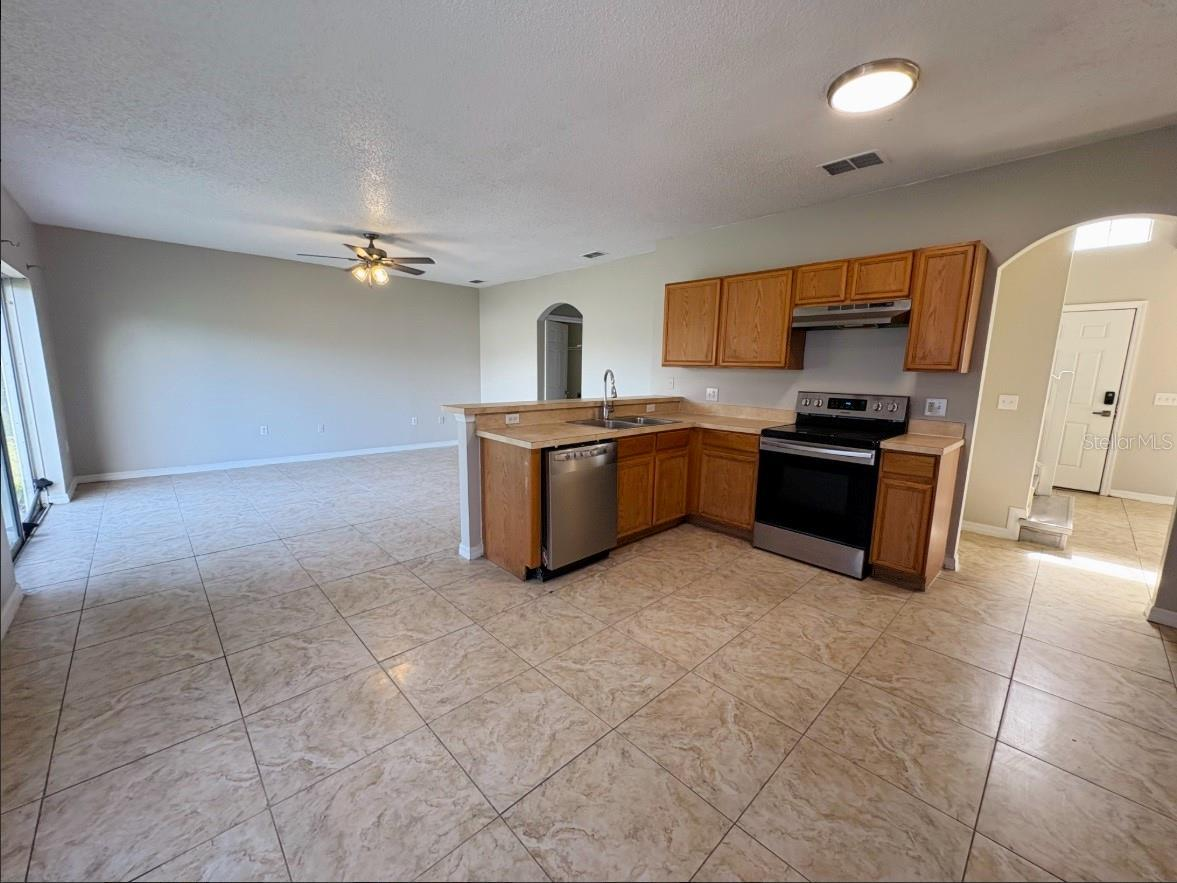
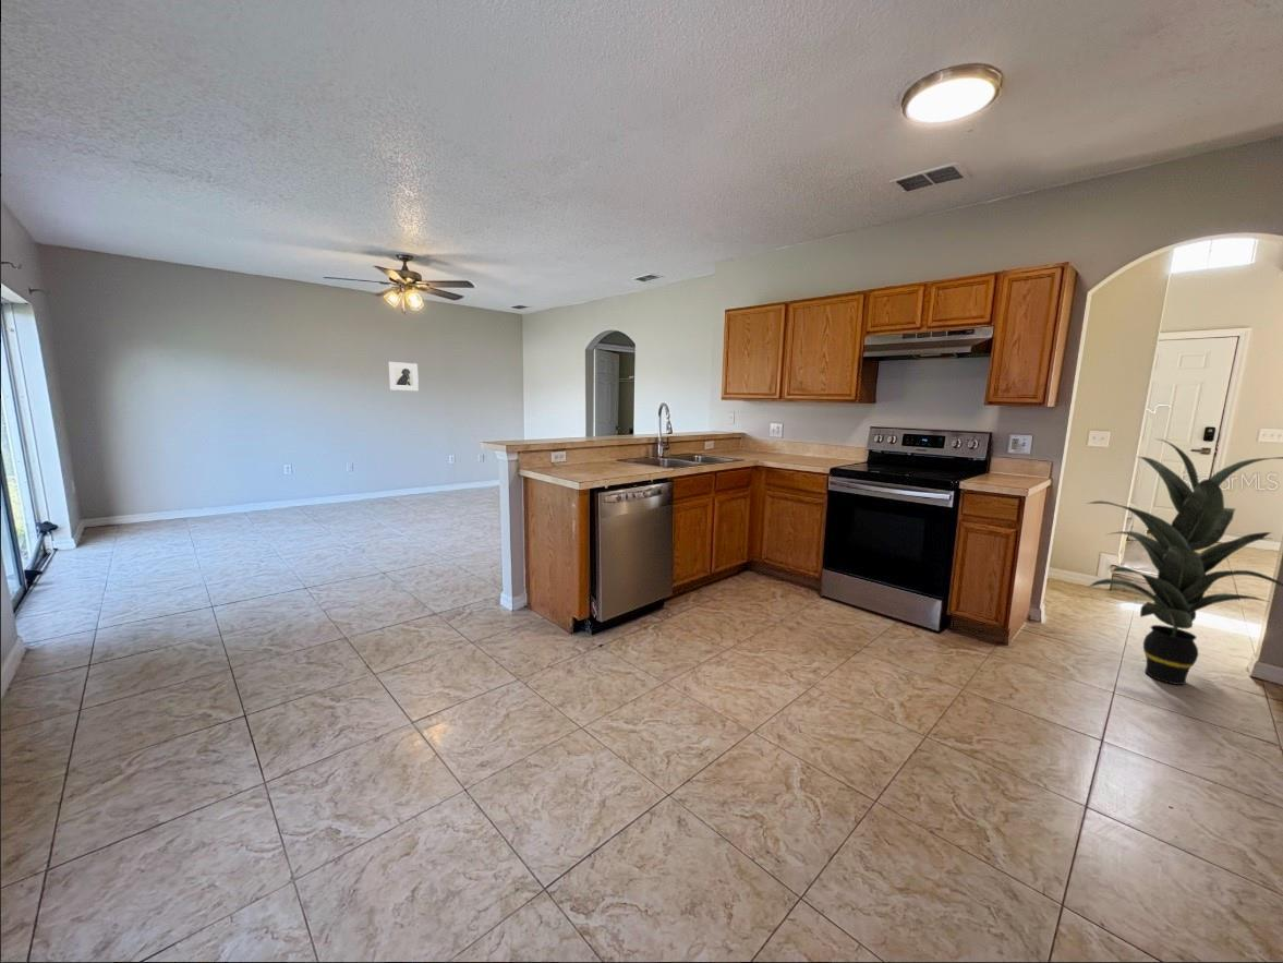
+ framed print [388,361,420,392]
+ indoor plant [1086,437,1283,686]
